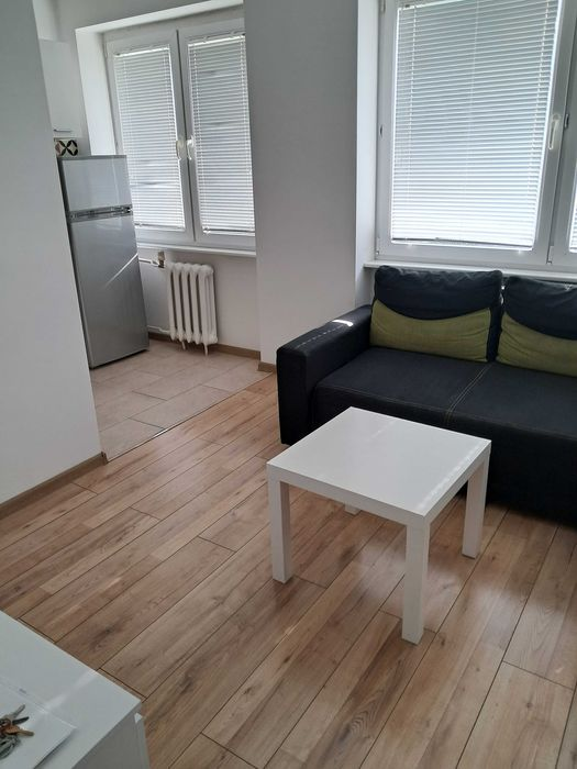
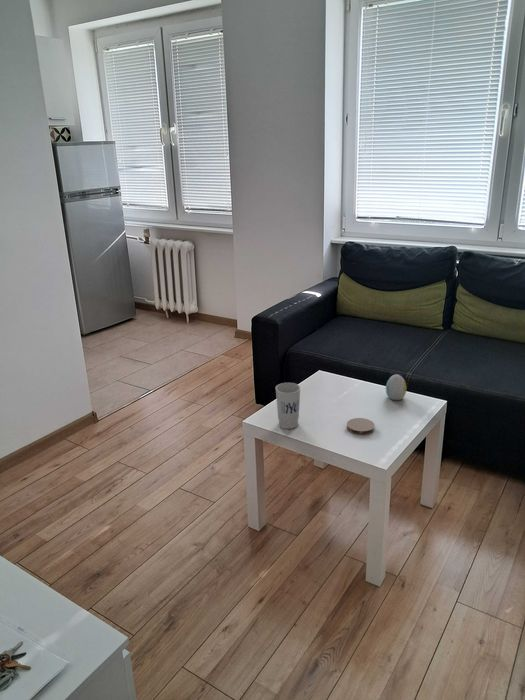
+ cup [275,382,302,430]
+ decorative egg [385,373,407,401]
+ coaster [346,417,376,436]
